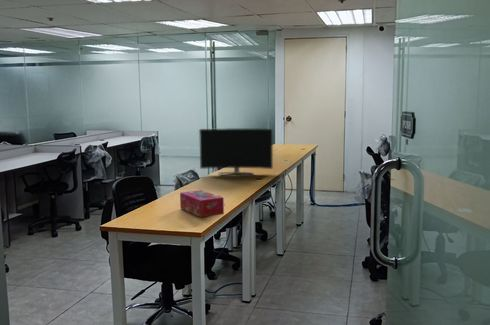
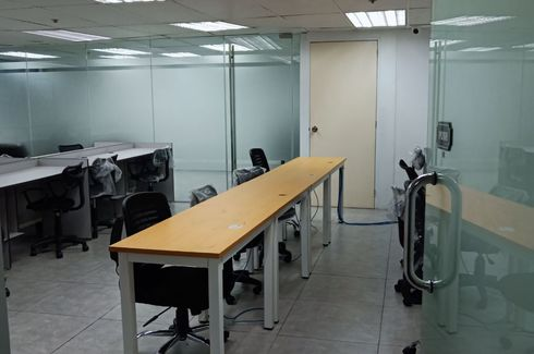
- tissue box [179,189,225,218]
- monitor [198,127,274,176]
